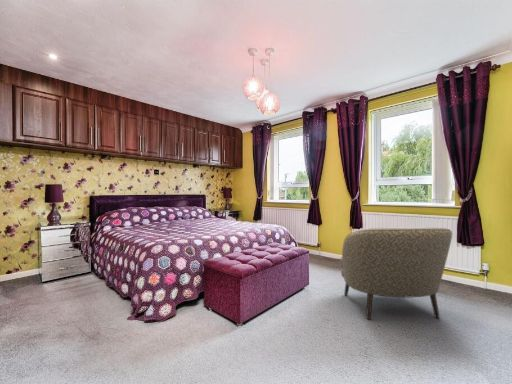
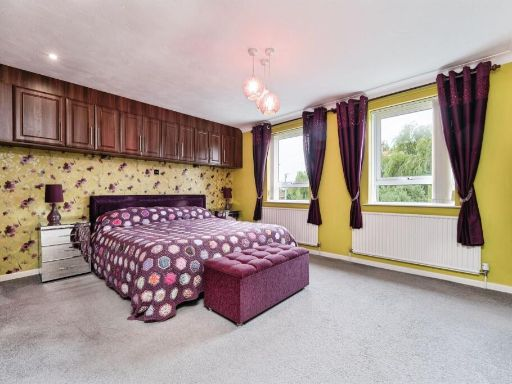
- armchair [340,226,453,320]
